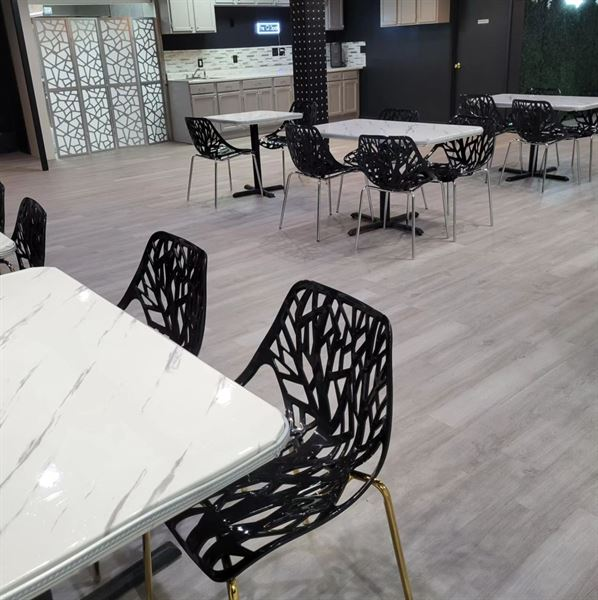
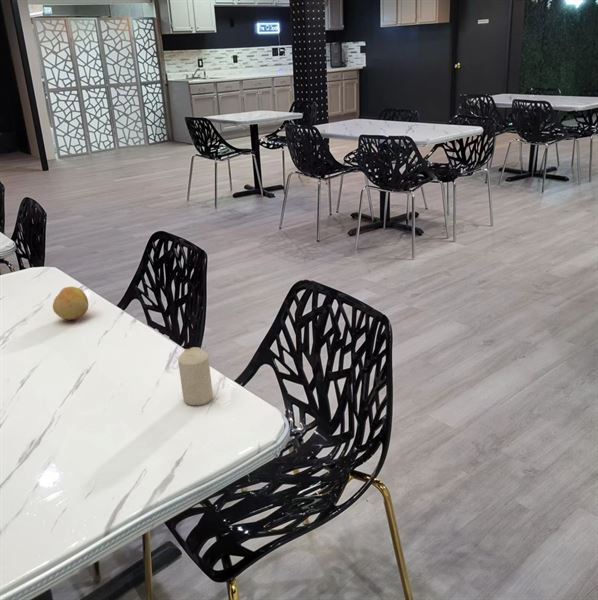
+ candle [177,346,214,406]
+ fruit [52,286,89,321]
